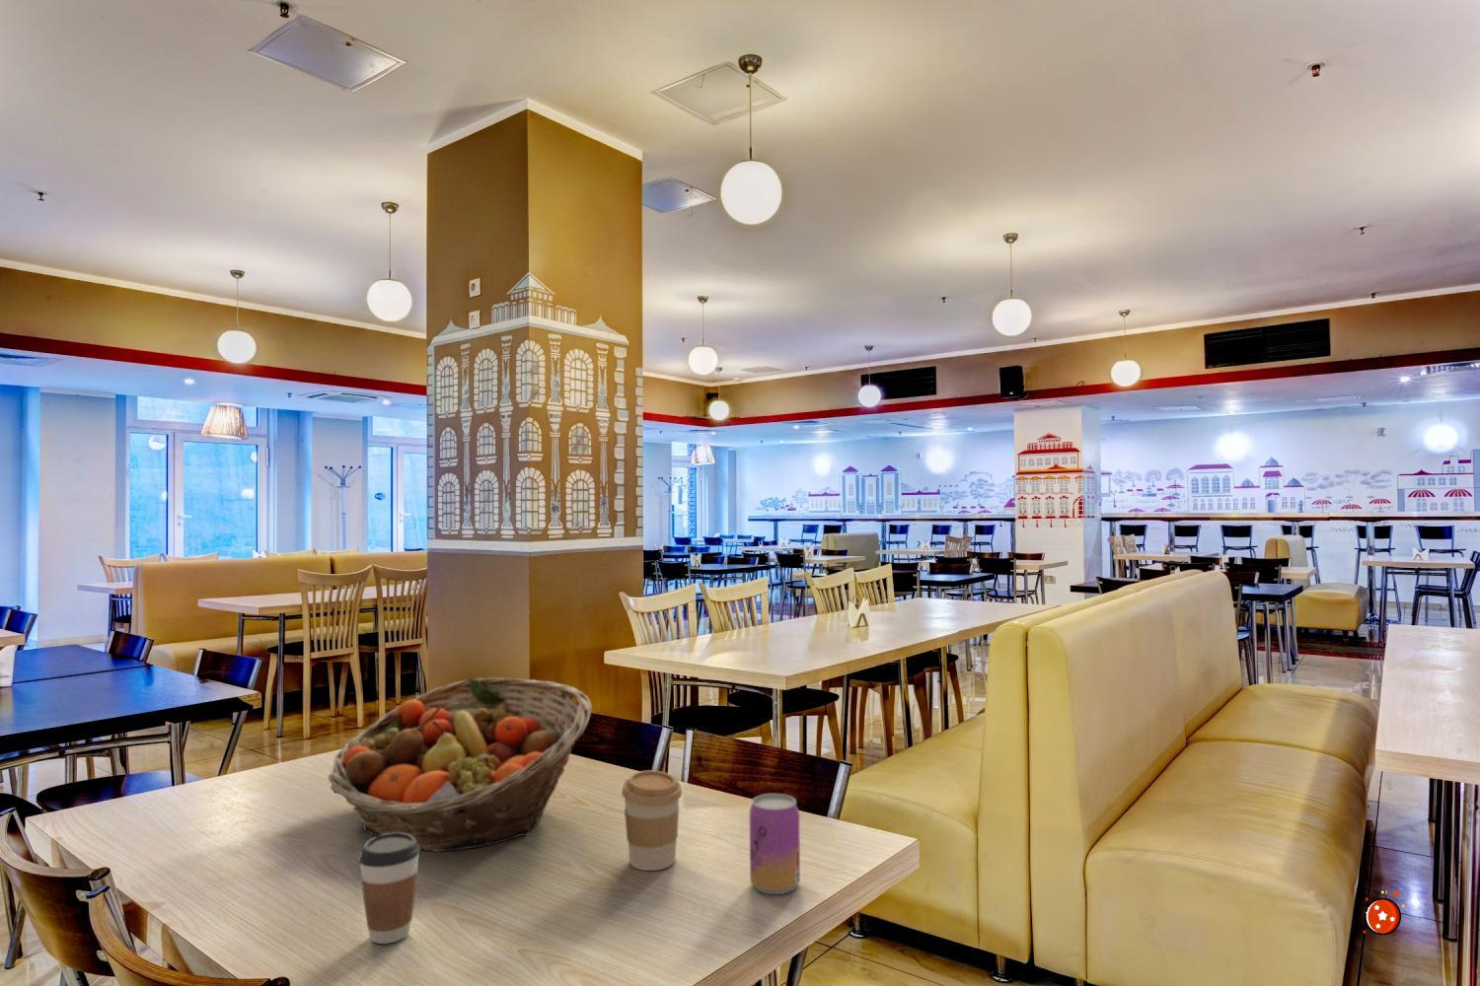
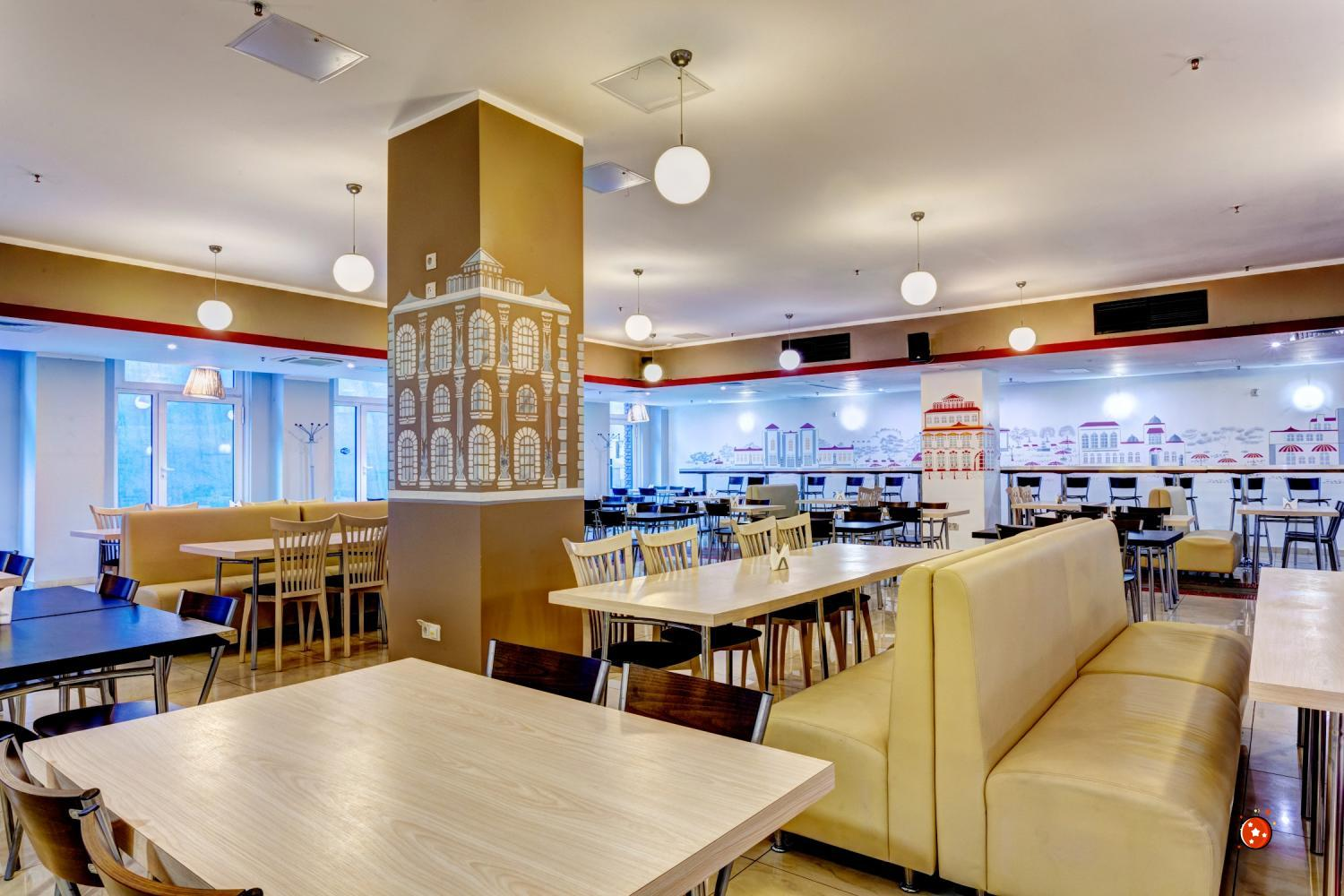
- beer can [749,792,802,896]
- coffee cup [621,769,684,872]
- fruit basket [327,677,592,853]
- coffee cup [357,832,422,944]
